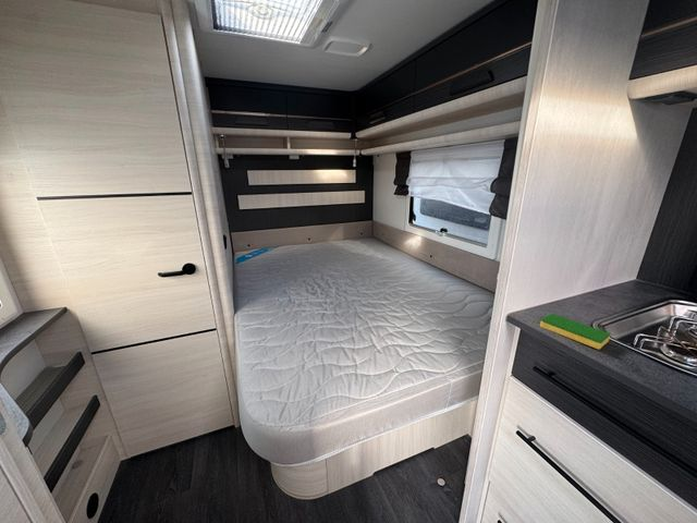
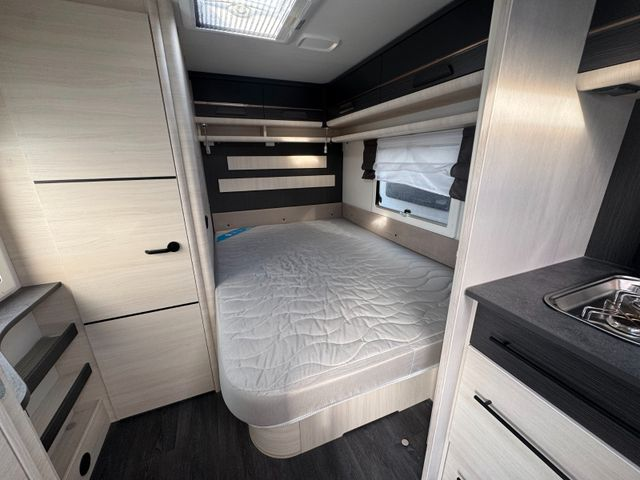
- dish sponge [539,313,612,350]
